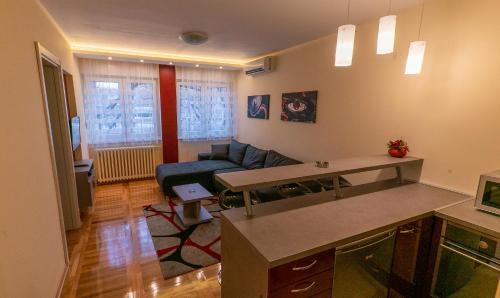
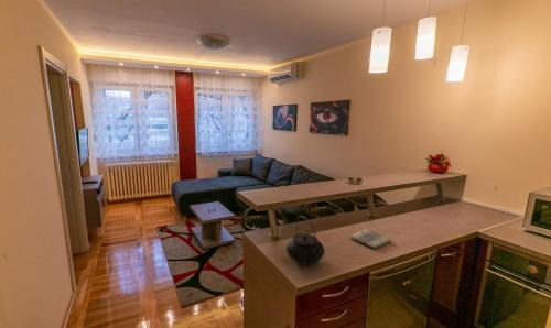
+ teapot [285,215,326,266]
+ dish towel [349,228,392,250]
